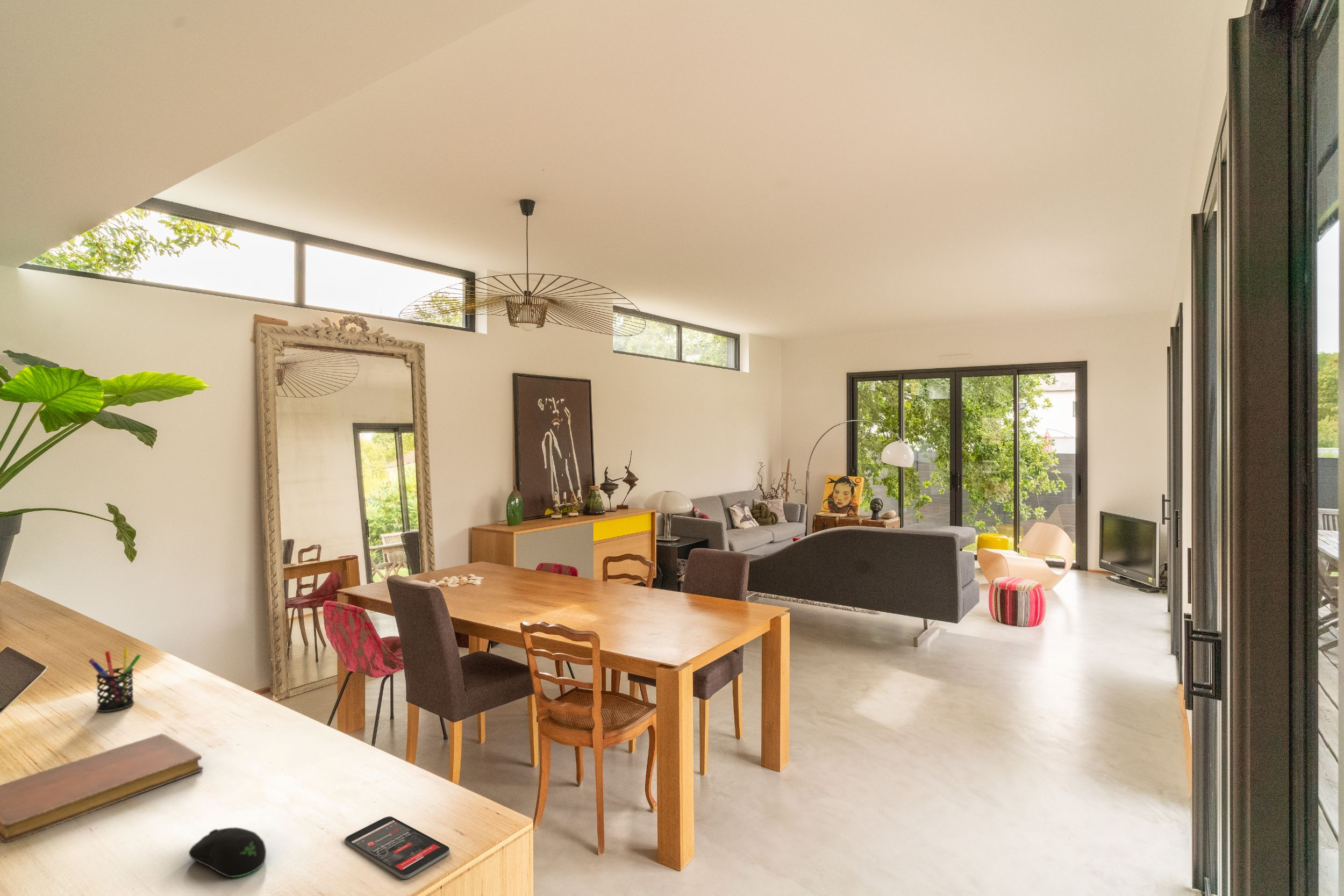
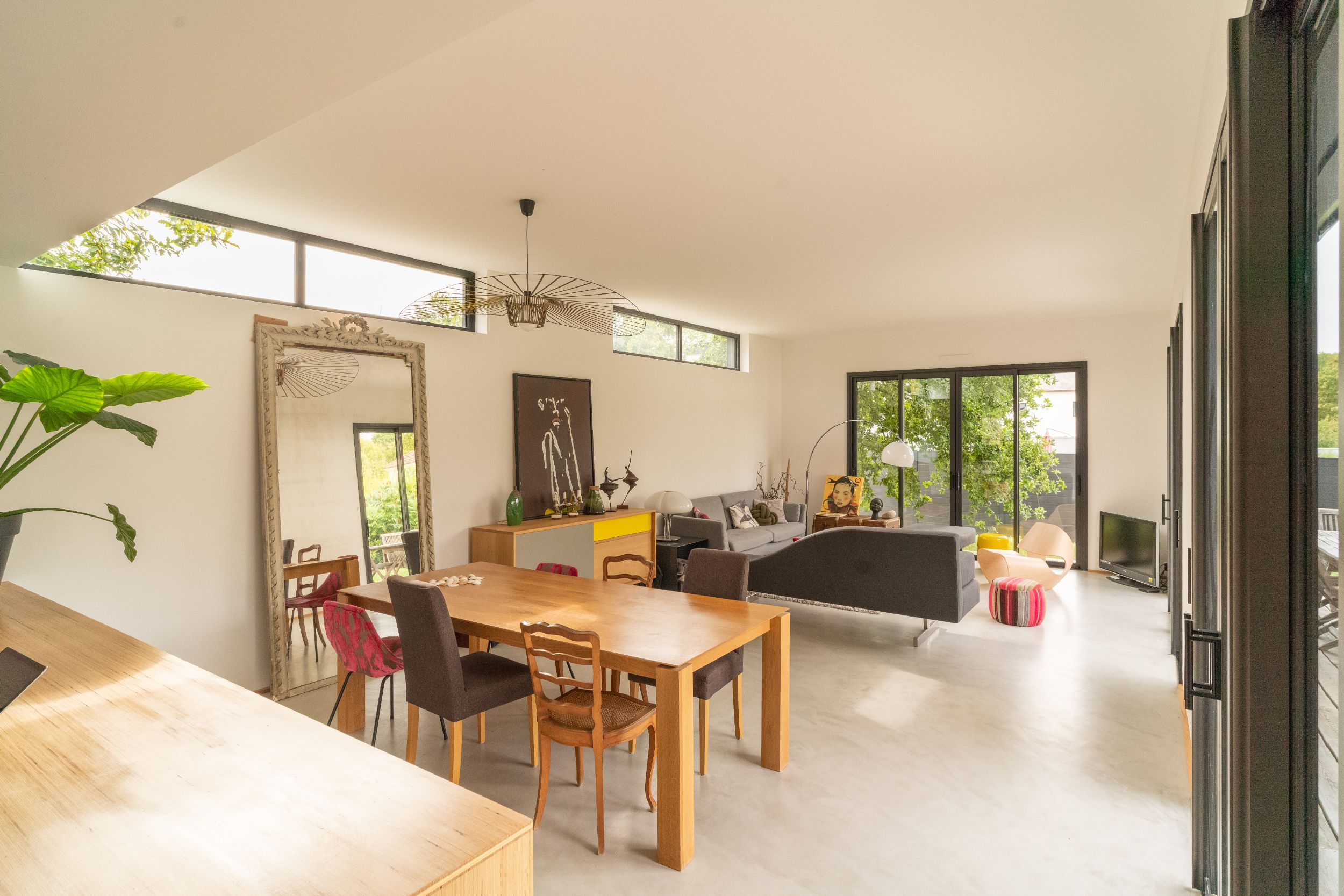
- smartphone [344,816,450,880]
- computer mouse [188,827,267,878]
- notebook [0,733,204,843]
- pen holder [88,647,141,713]
